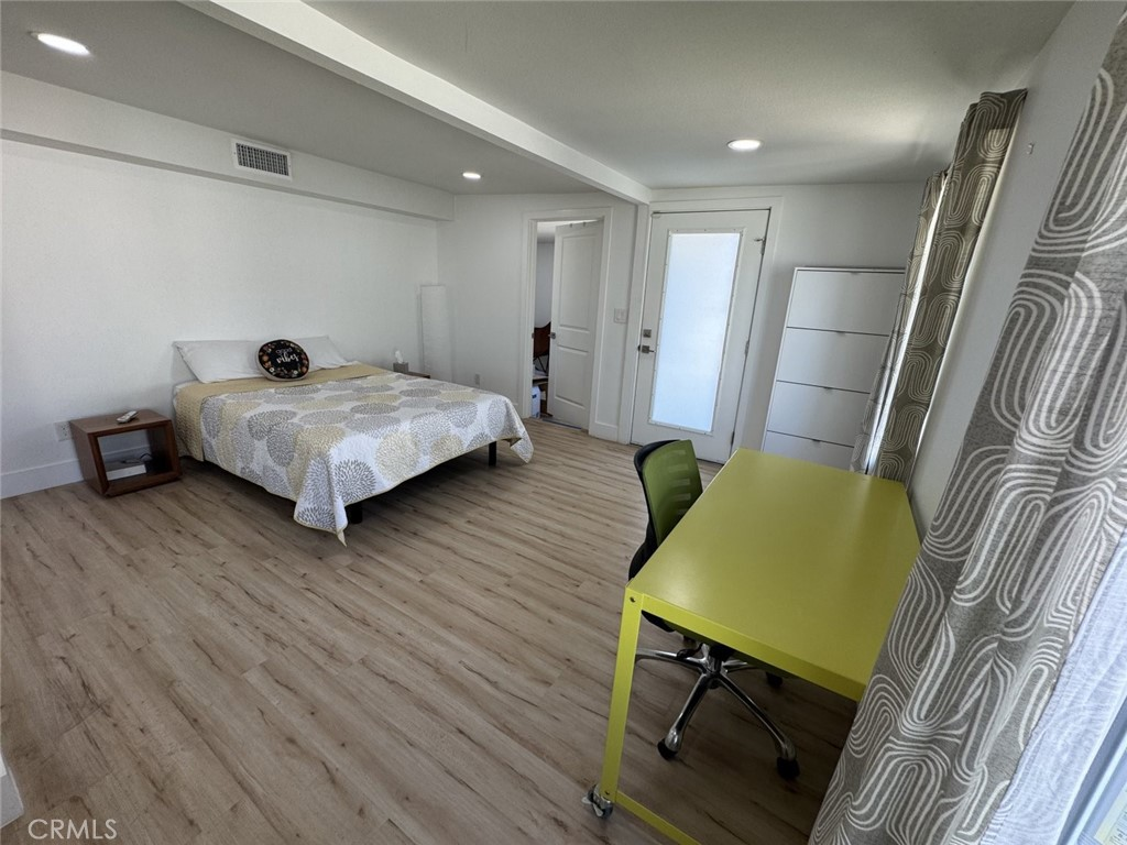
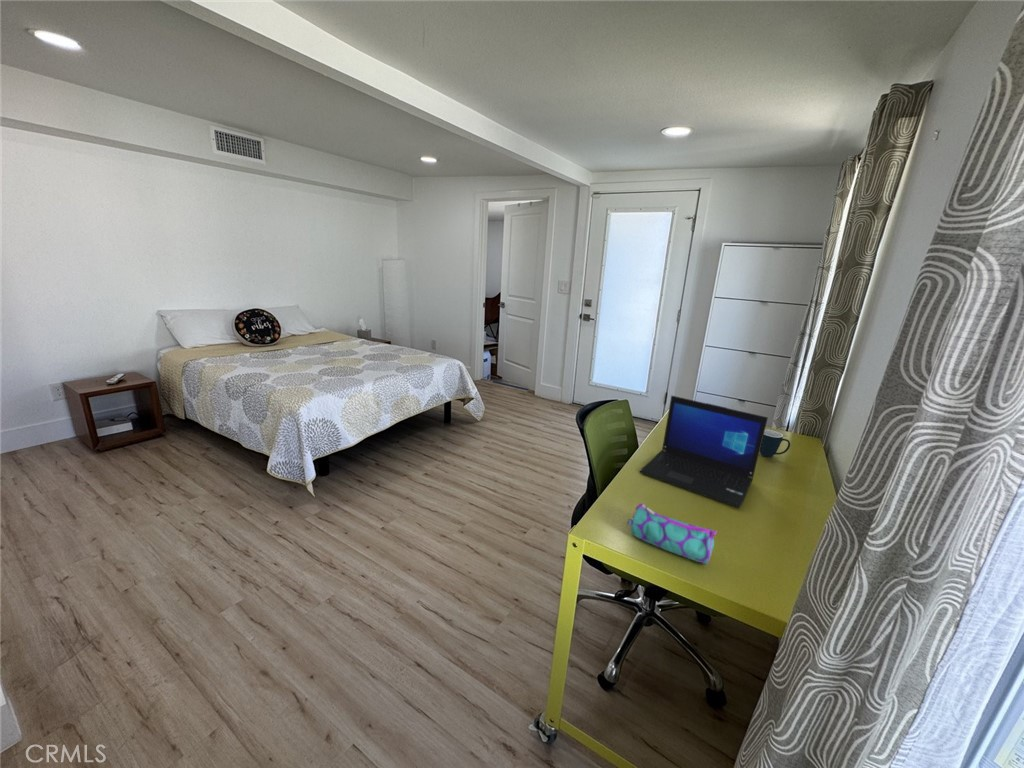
+ mug [759,428,791,458]
+ pencil case [626,502,718,566]
+ laptop [639,394,769,509]
